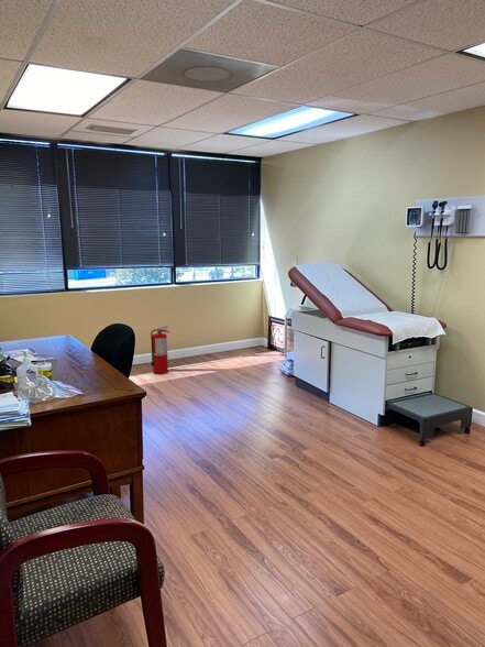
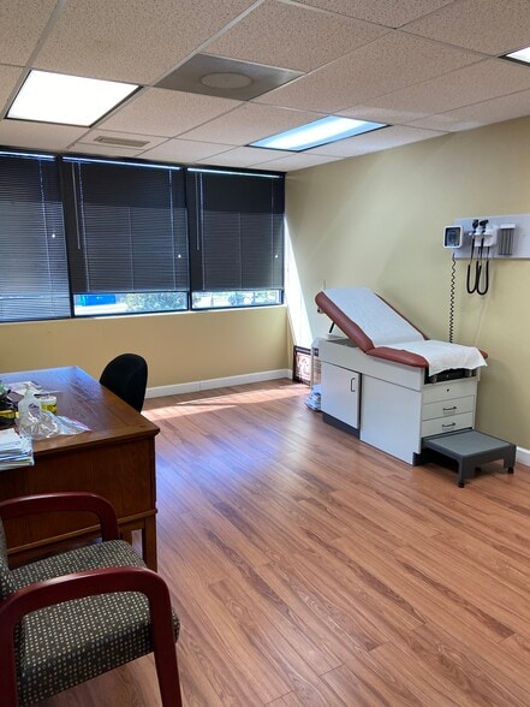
- fire extinguisher [150,325,170,375]
